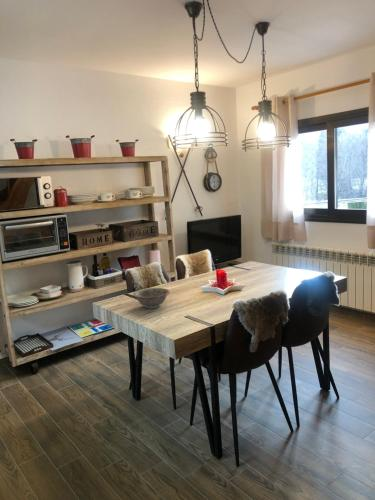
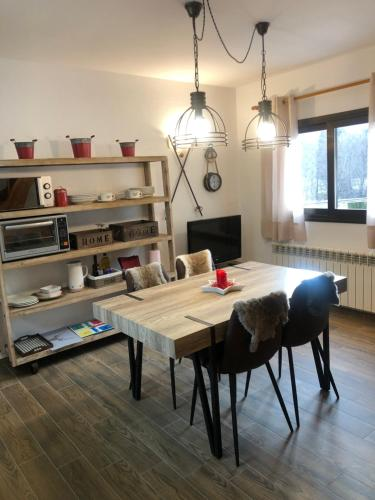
- decorative bowl [132,287,171,309]
